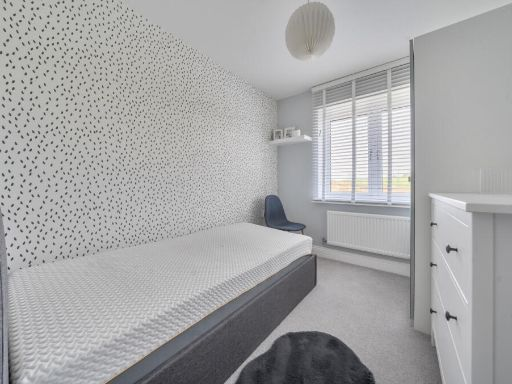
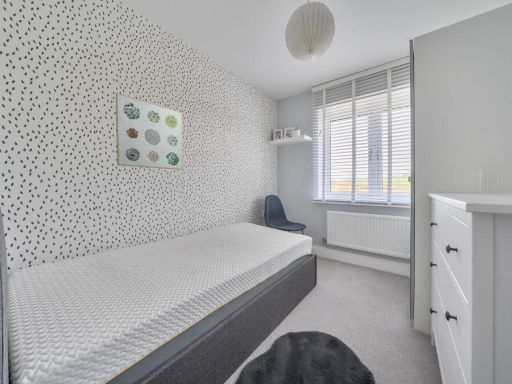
+ wall art [115,92,184,171]
